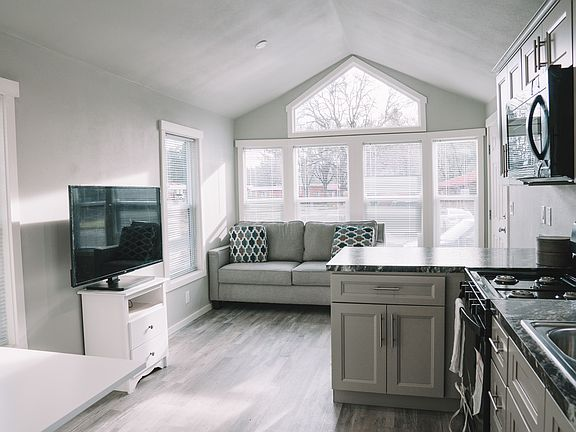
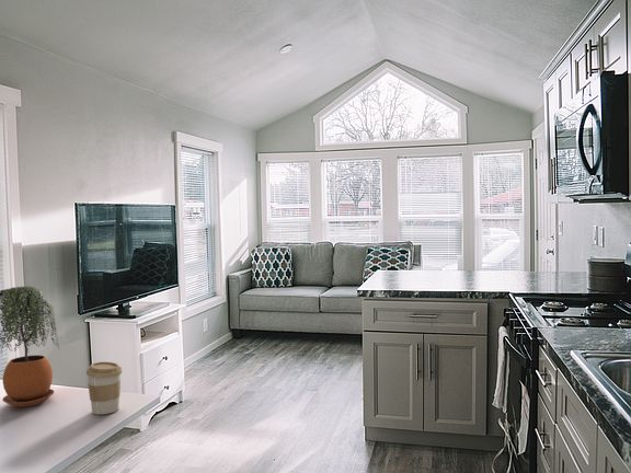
+ potted plant [0,285,60,408]
+ coffee cup [85,361,124,415]
